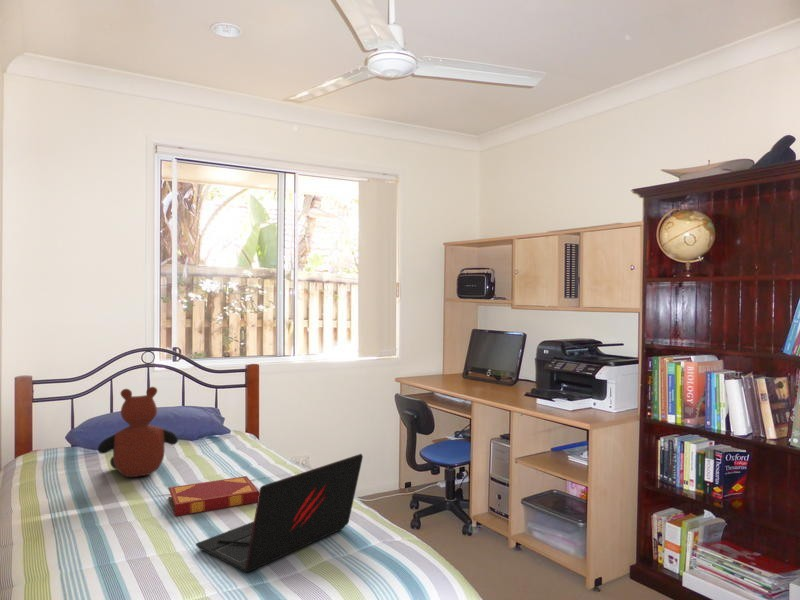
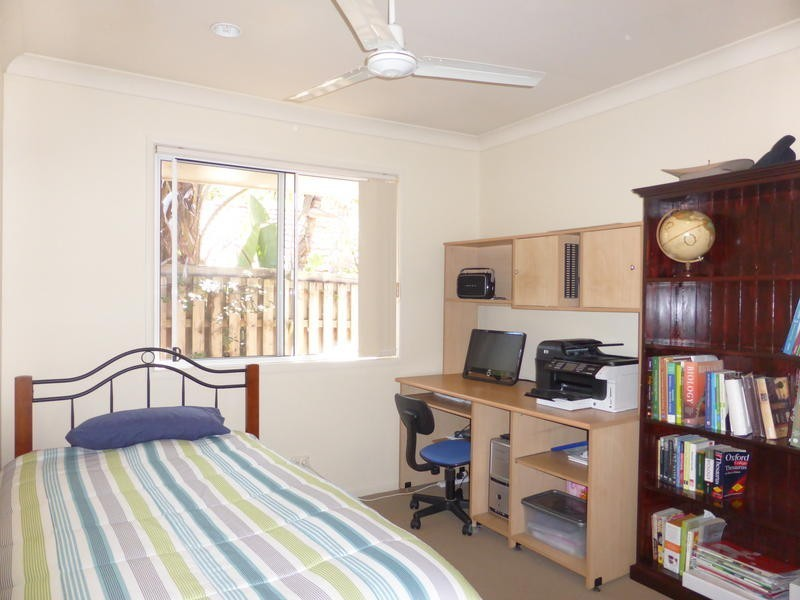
- teddy bear [96,386,179,478]
- laptop [195,453,364,573]
- hardback book [167,475,260,517]
